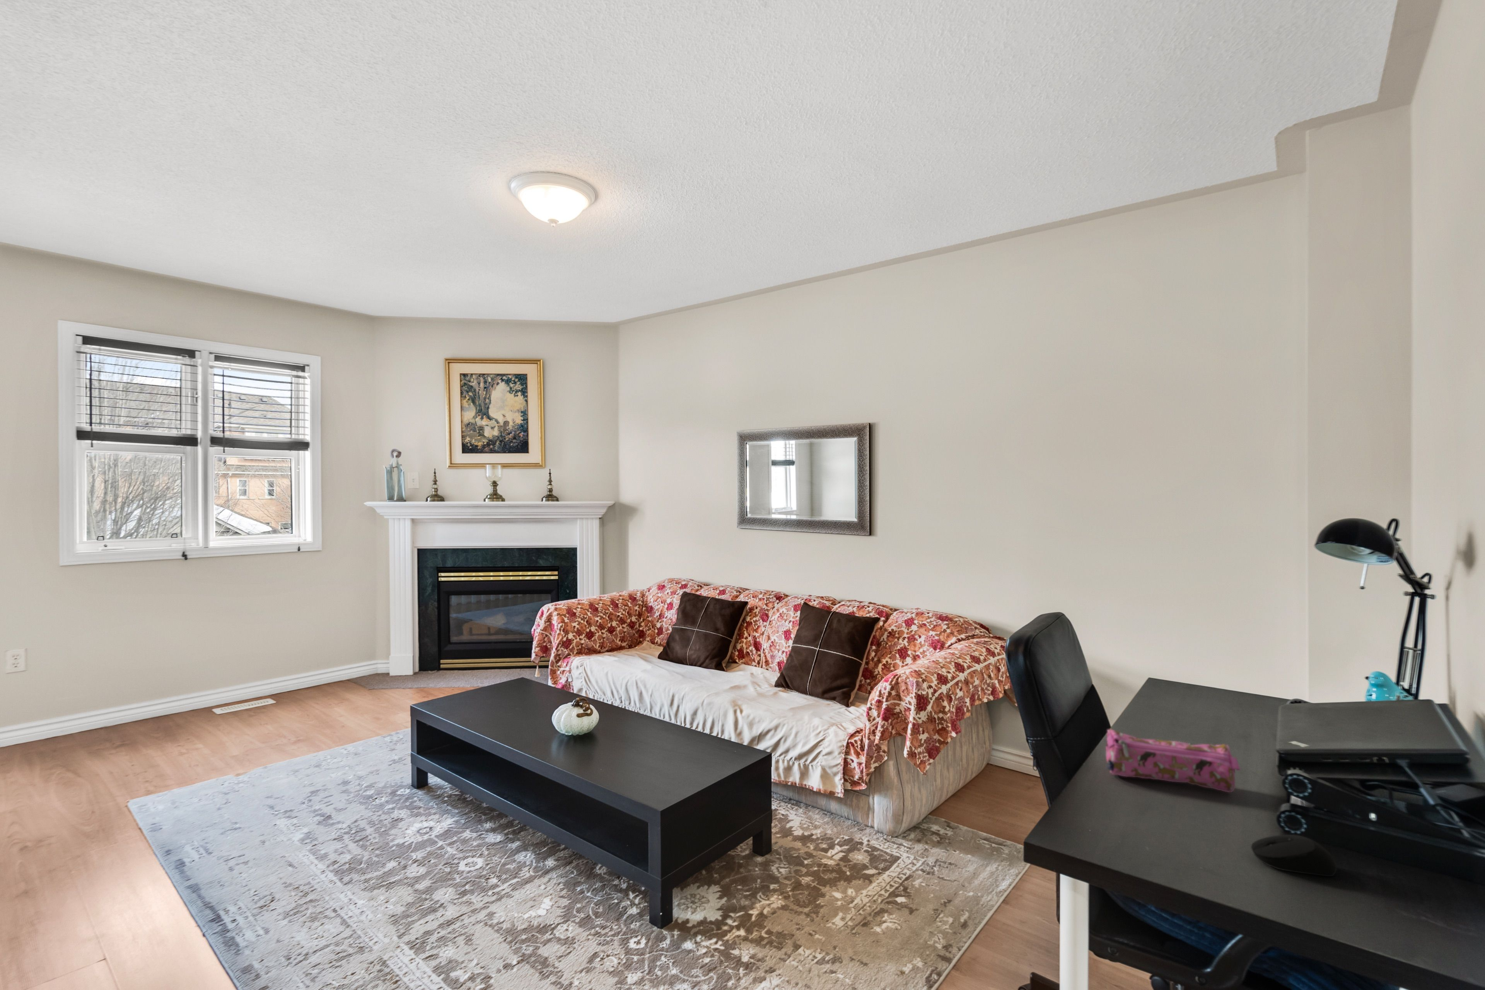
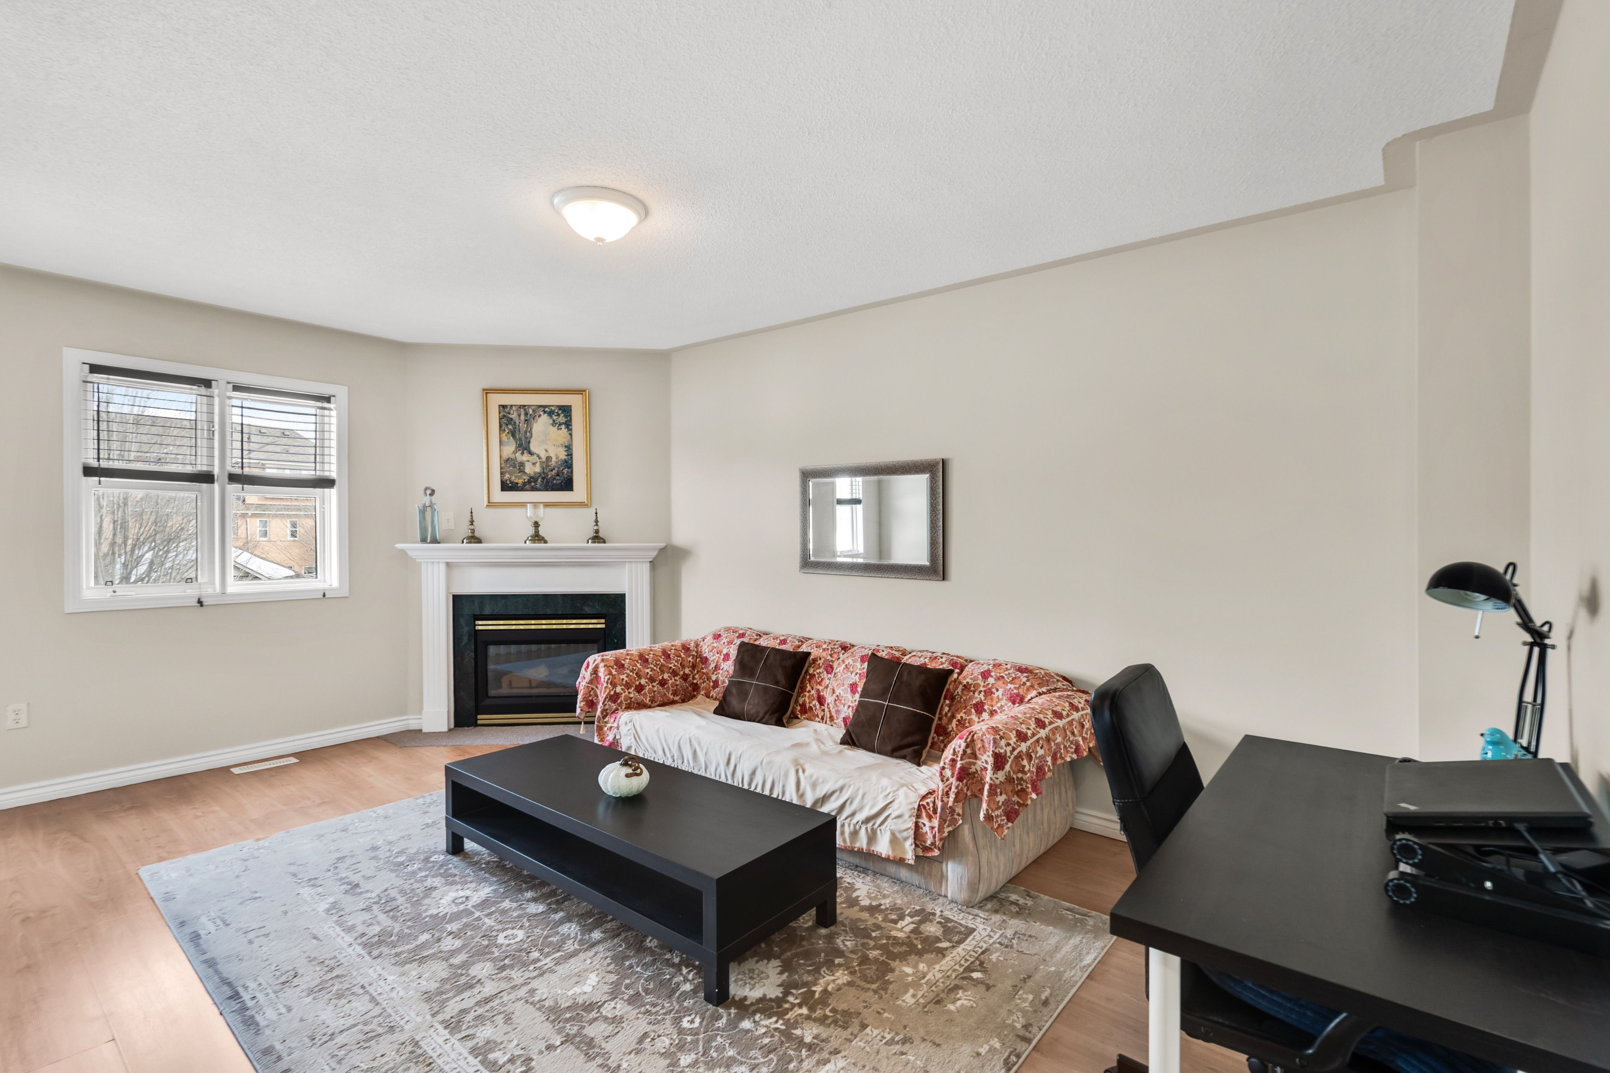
- pencil case [1105,728,1241,792]
- computer mouse [1251,834,1337,876]
